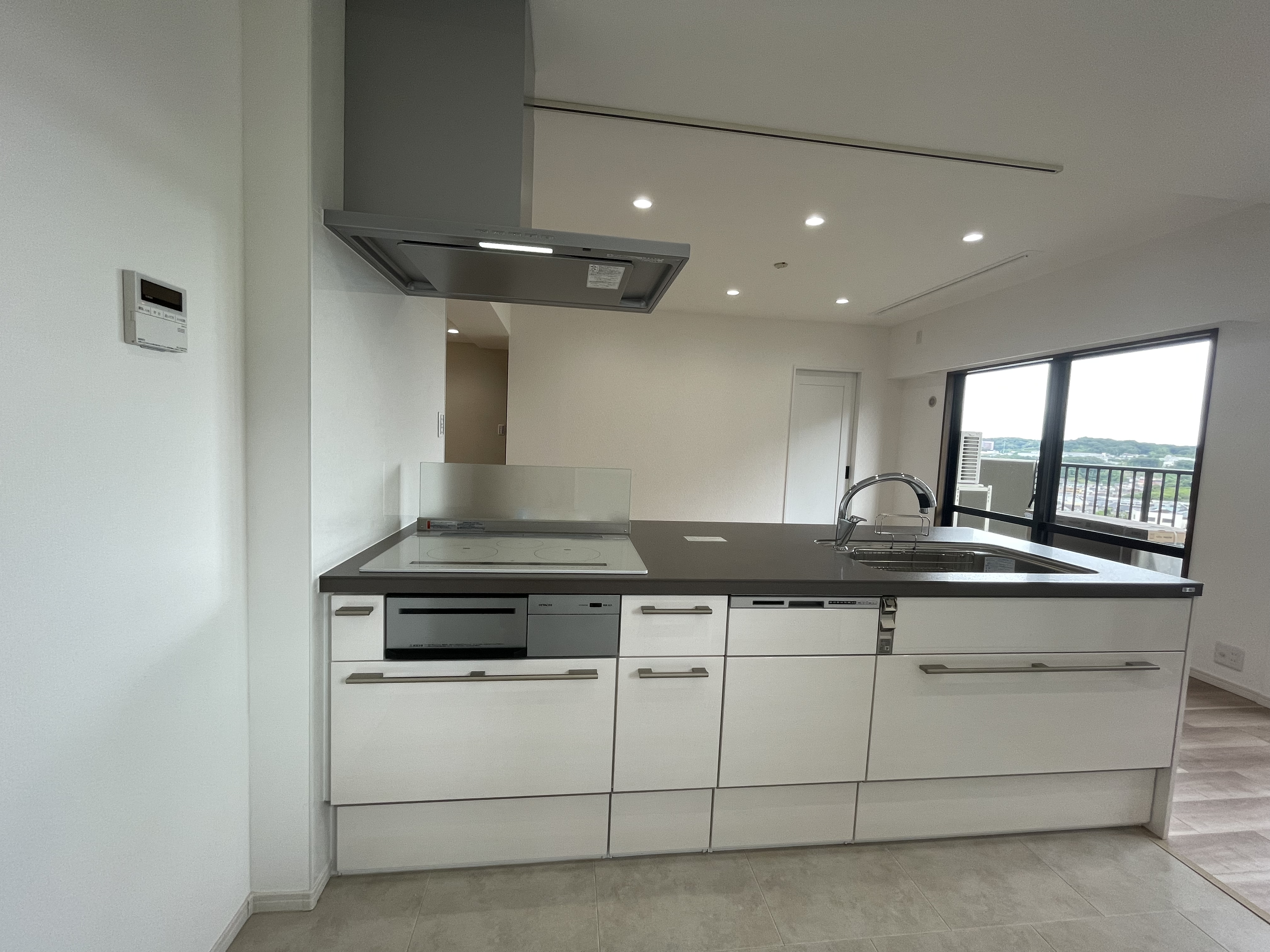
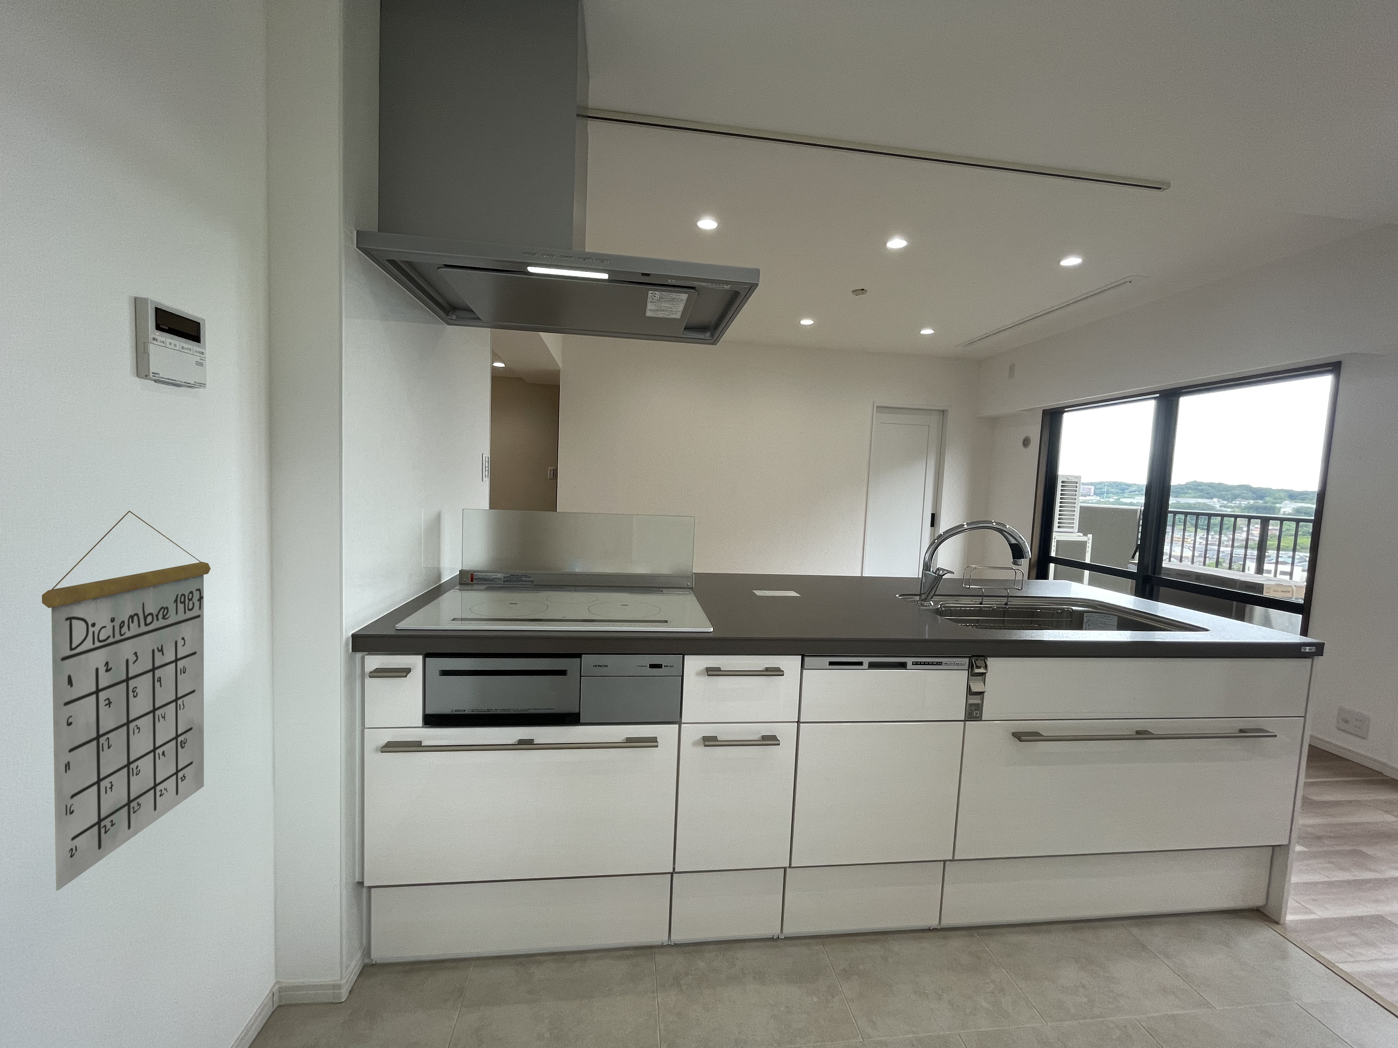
+ calendar [42,511,211,891]
